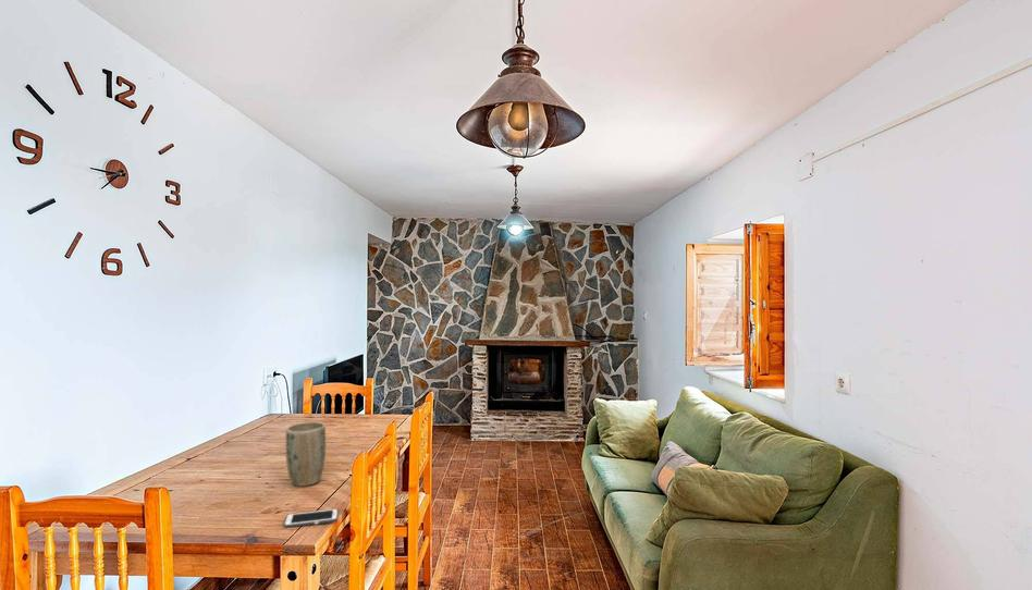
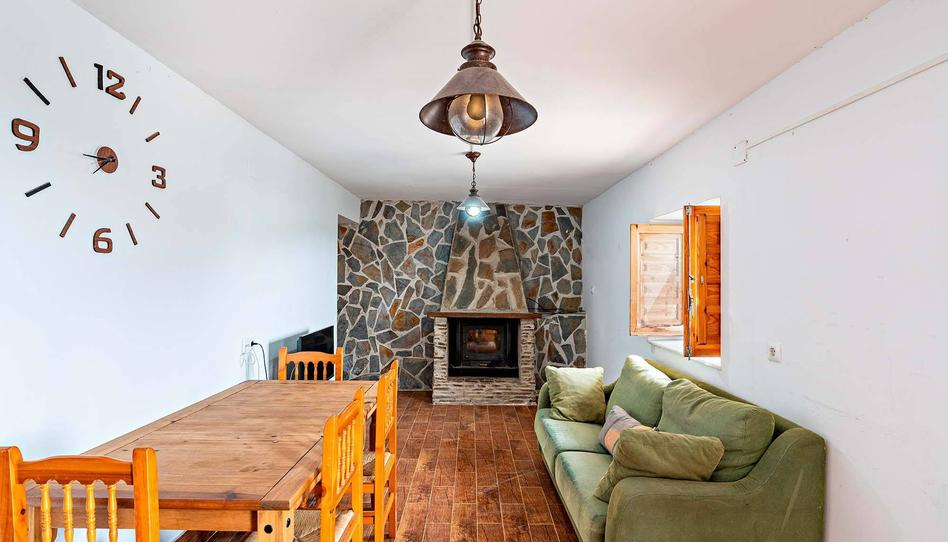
- plant pot [284,421,327,488]
- cell phone [283,507,340,529]
